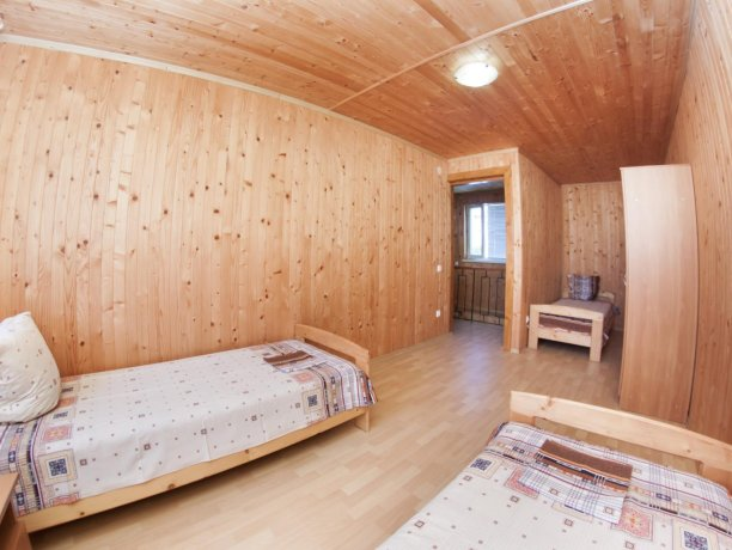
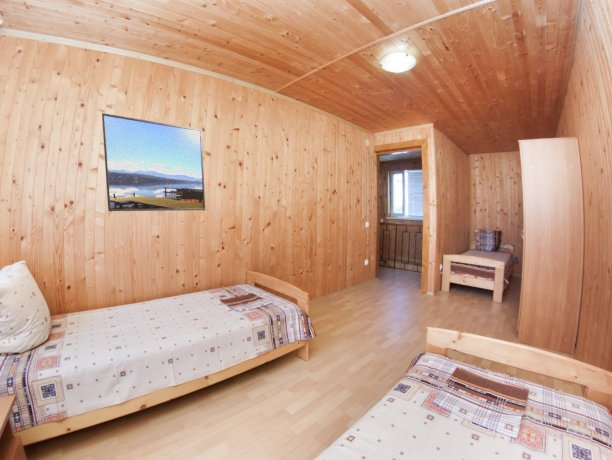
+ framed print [101,112,206,212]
